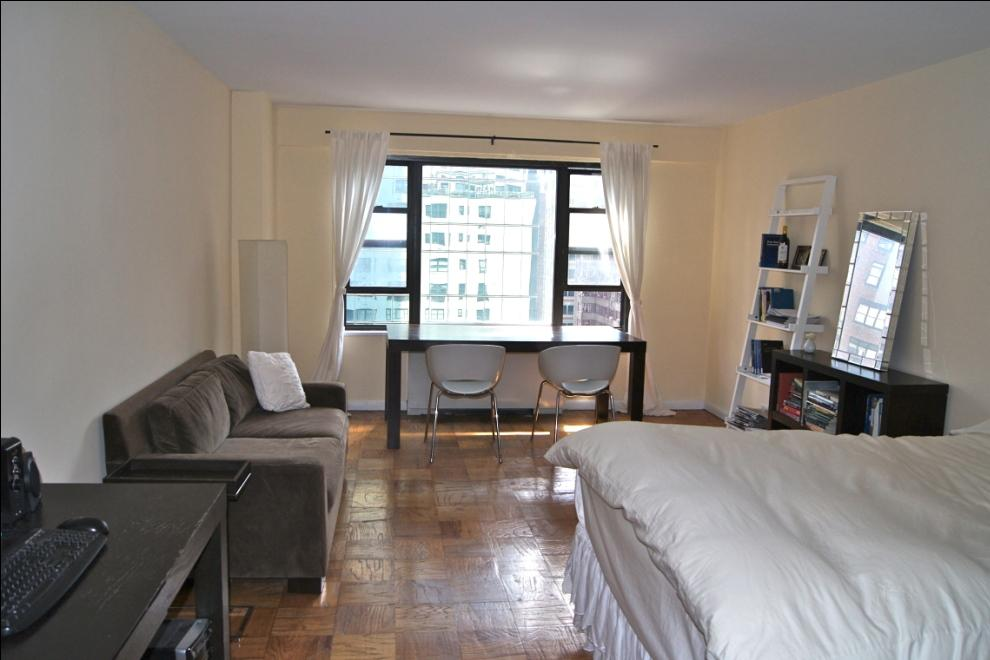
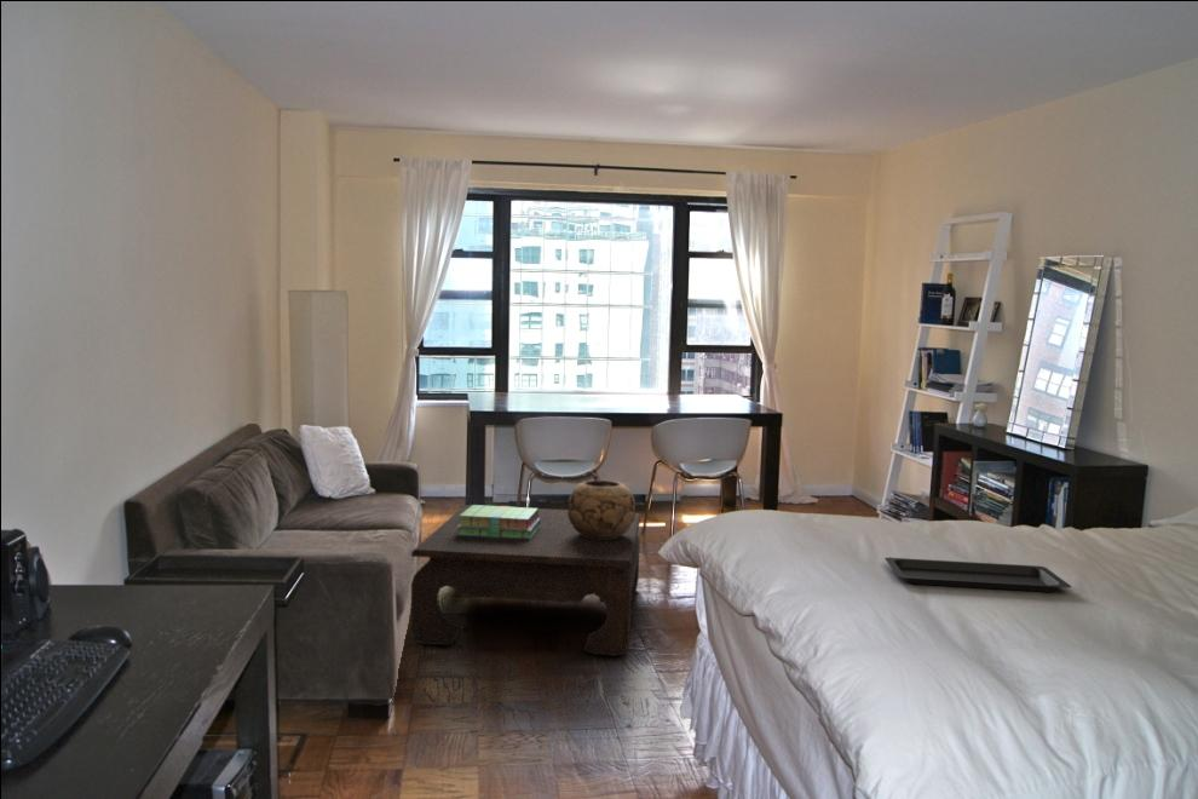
+ stack of books [457,504,540,539]
+ decorative bowl [568,479,637,540]
+ coffee table [409,504,641,657]
+ serving tray [883,557,1072,593]
